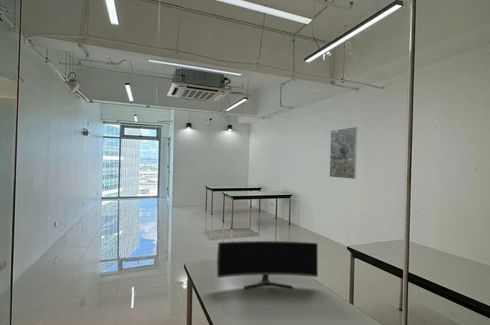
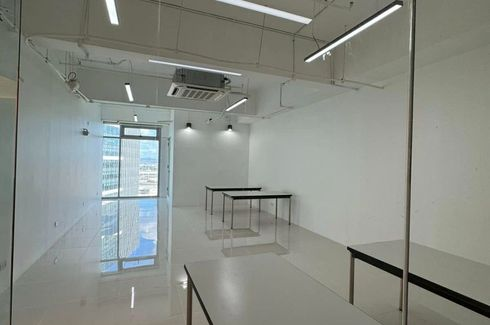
- monitor [216,240,319,289]
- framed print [329,126,358,180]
